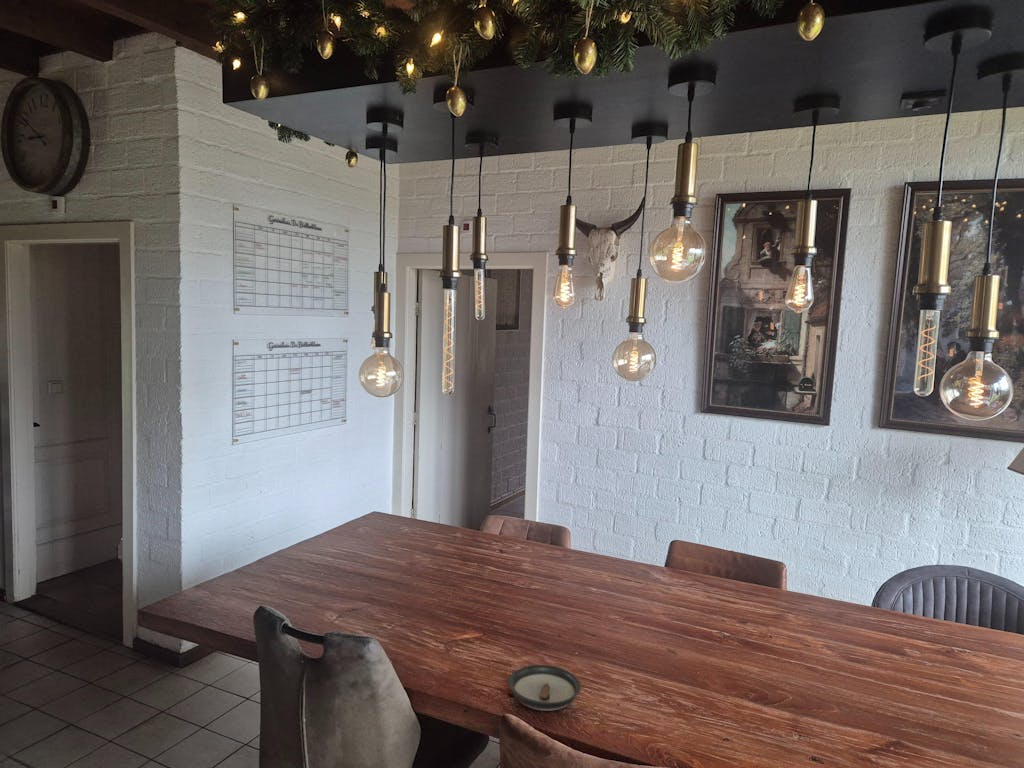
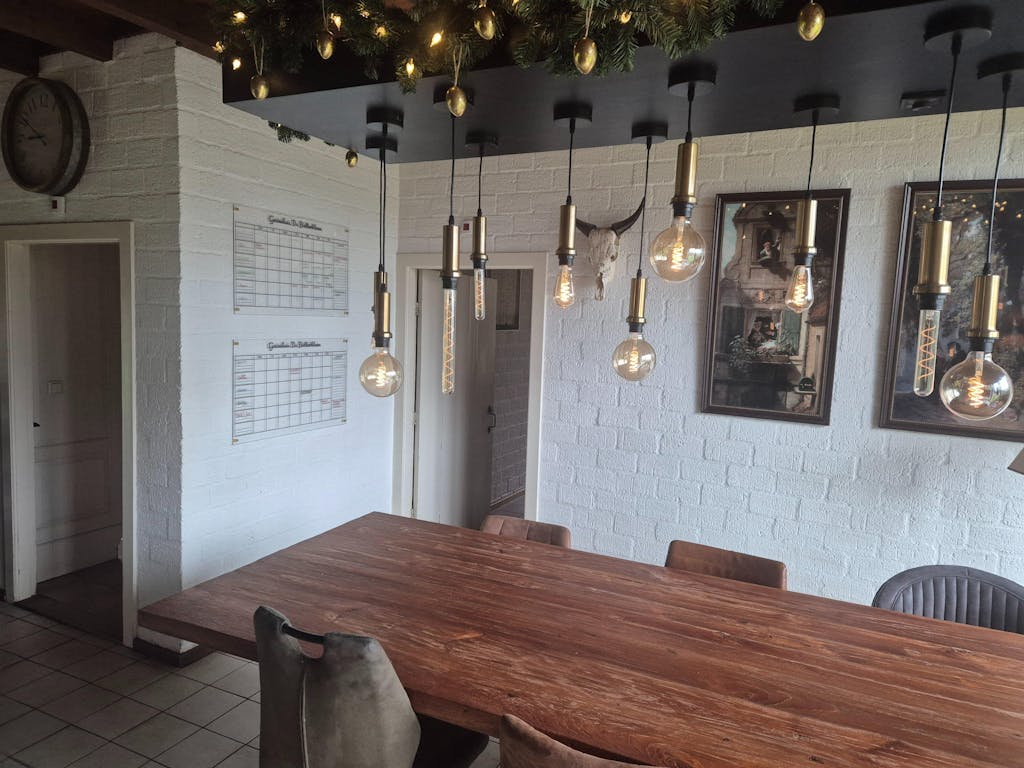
- saucer [507,664,582,712]
